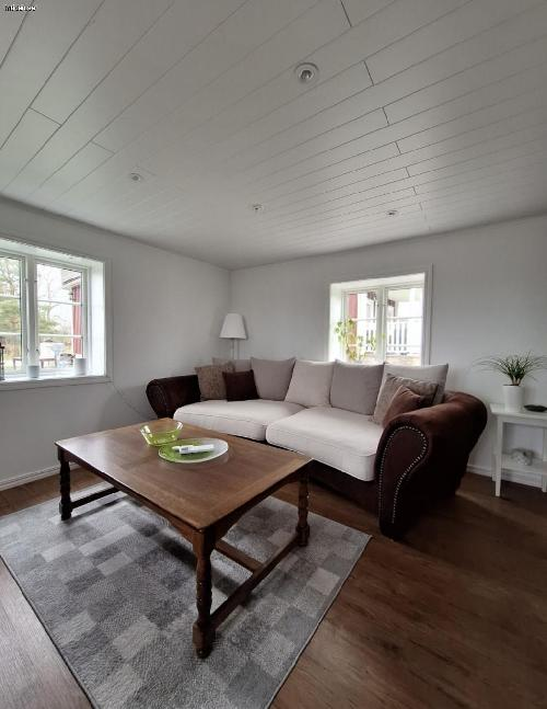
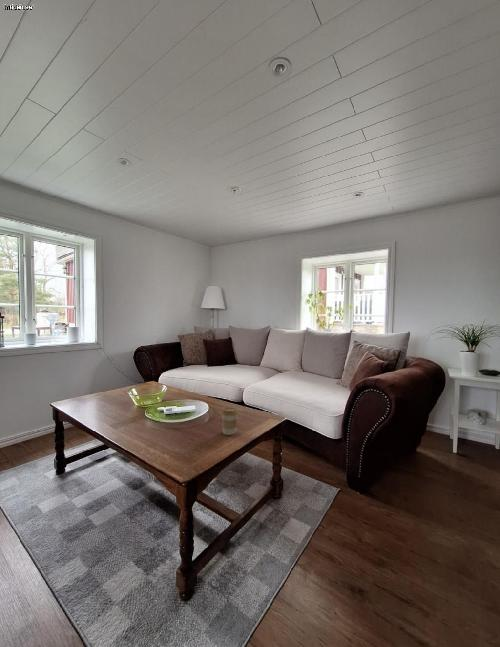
+ coffee cup [220,407,239,436]
